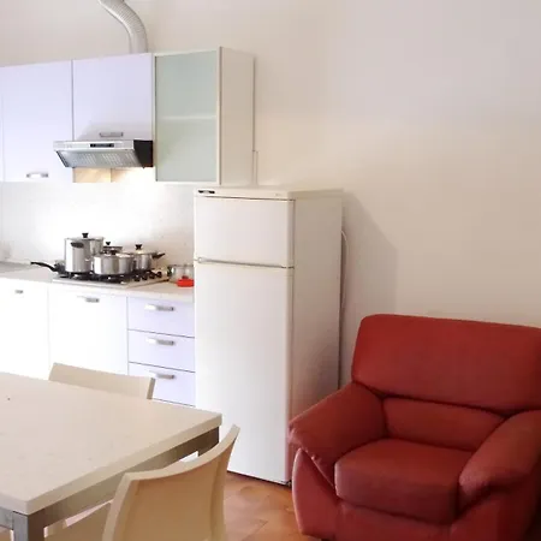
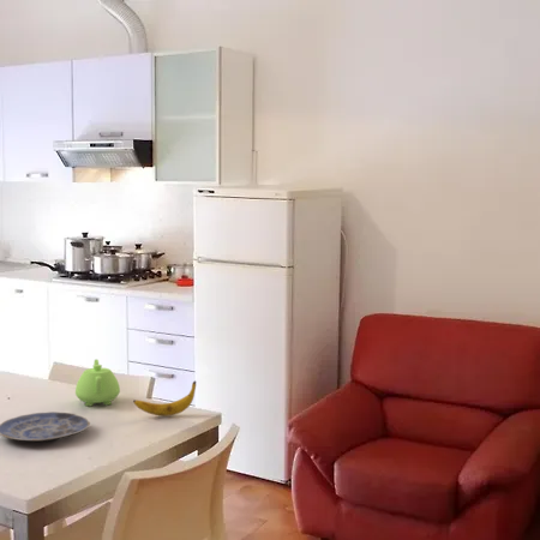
+ teapot [74,358,121,408]
+ banana [132,379,197,418]
+ plate [0,410,91,443]
